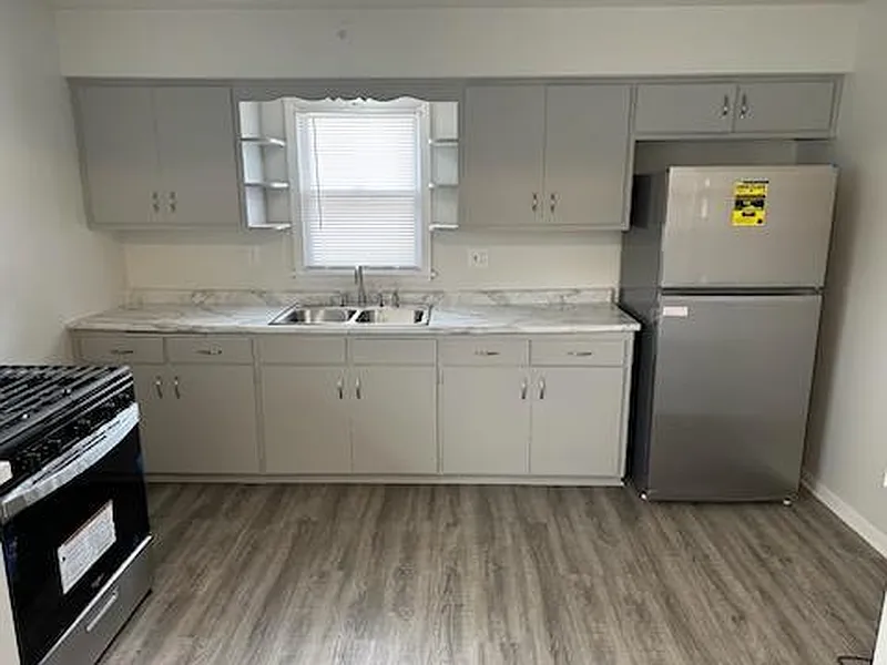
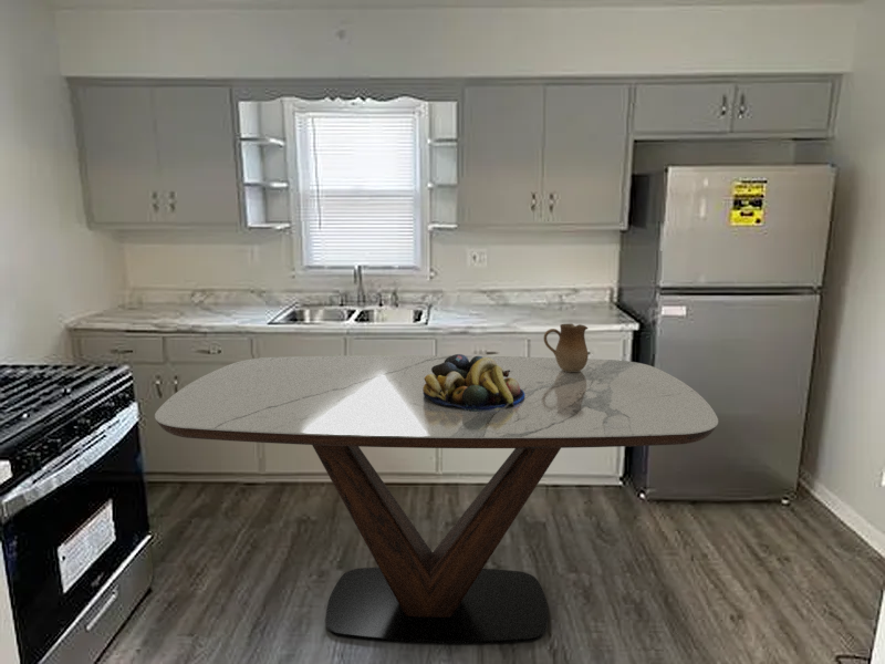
+ fruit bowl [423,353,524,412]
+ dining table [154,354,719,645]
+ ceramic jug [542,323,590,372]
